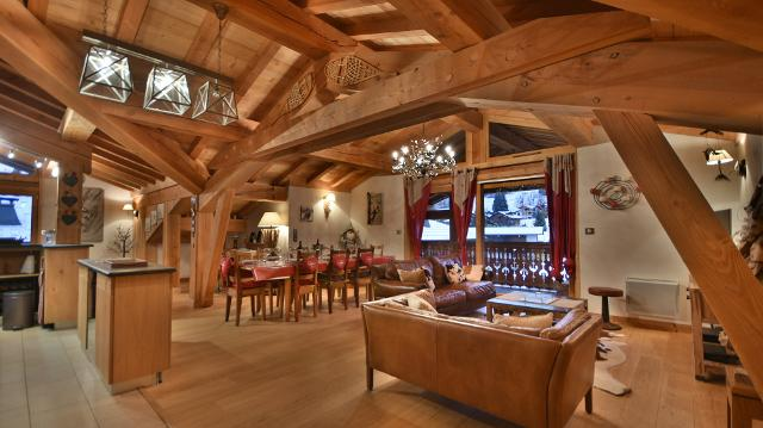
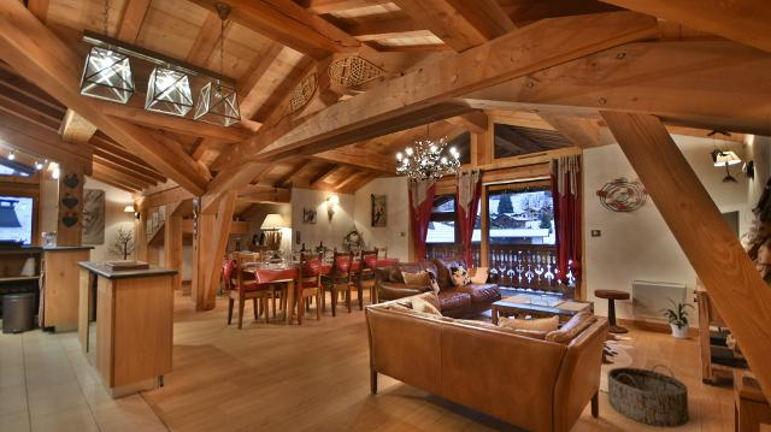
+ house plant [658,296,696,339]
+ basket [606,363,689,428]
